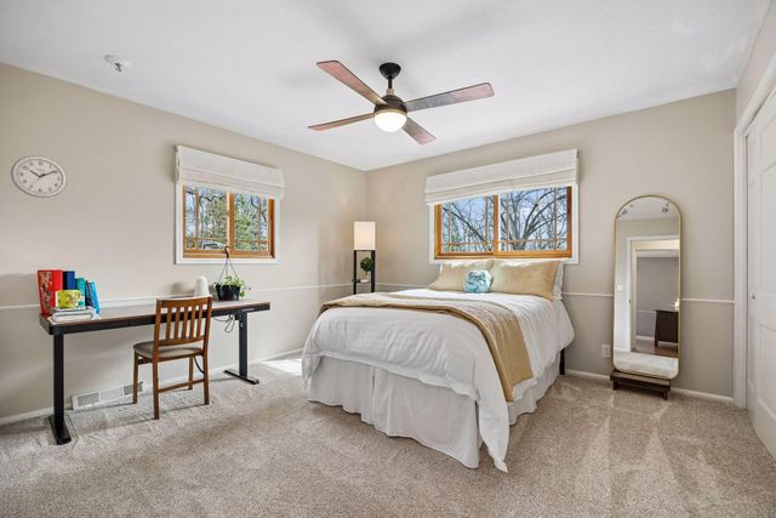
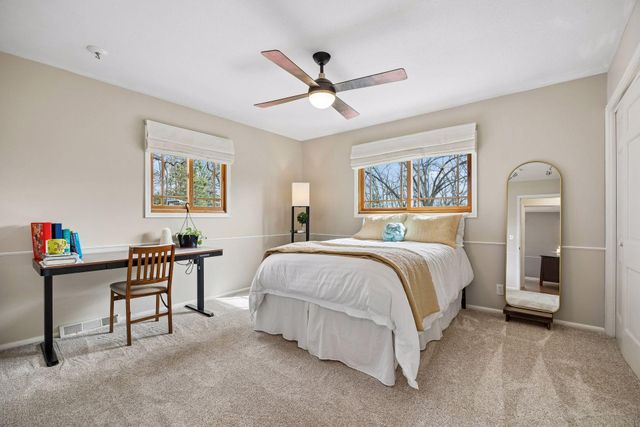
- wall clock [10,154,68,199]
